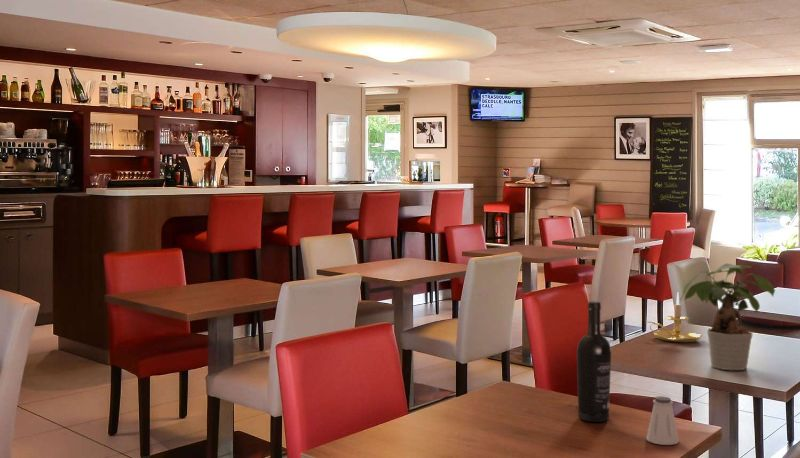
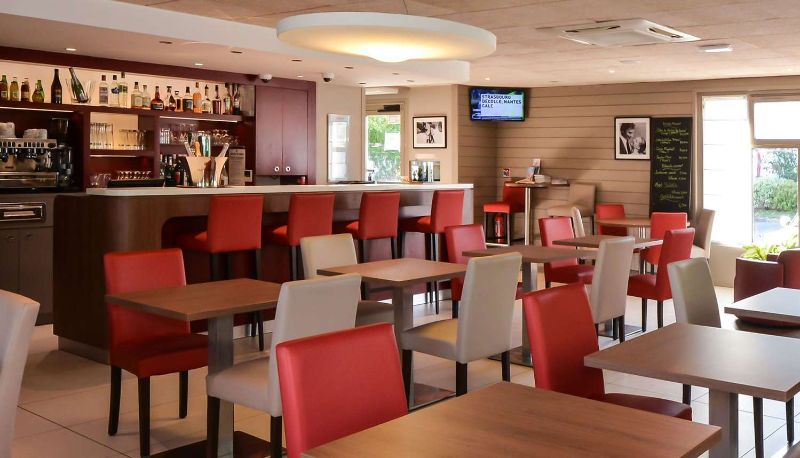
- wine bottle [576,300,612,423]
- potted plant [679,263,776,371]
- saltshaker [645,395,680,446]
- candle holder [647,291,703,343]
